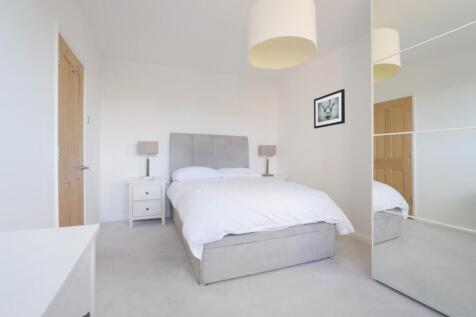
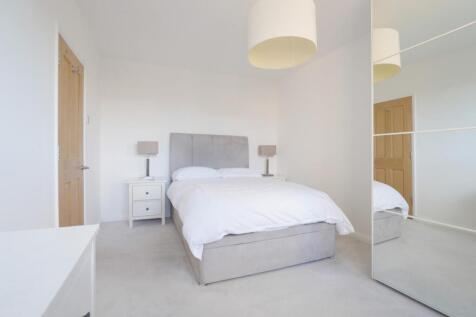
- wall art [313,88,346,130]
